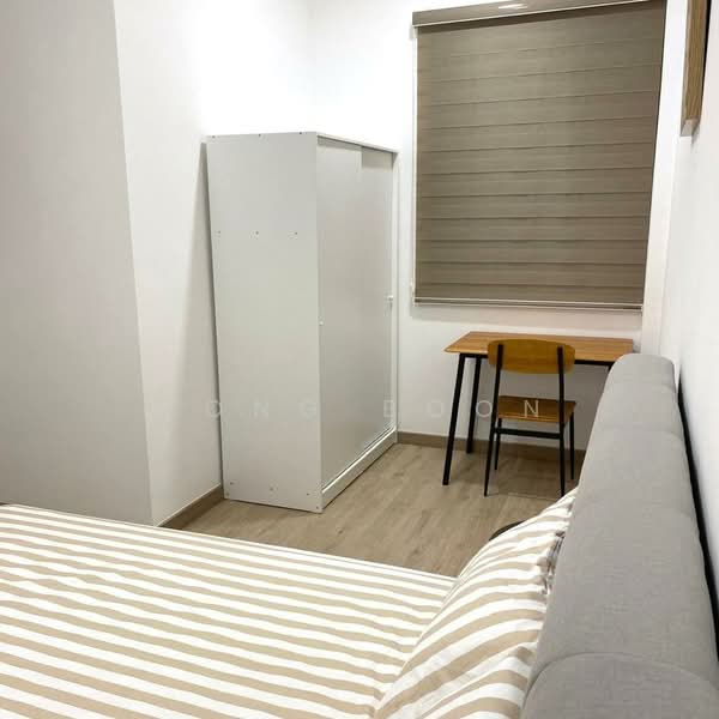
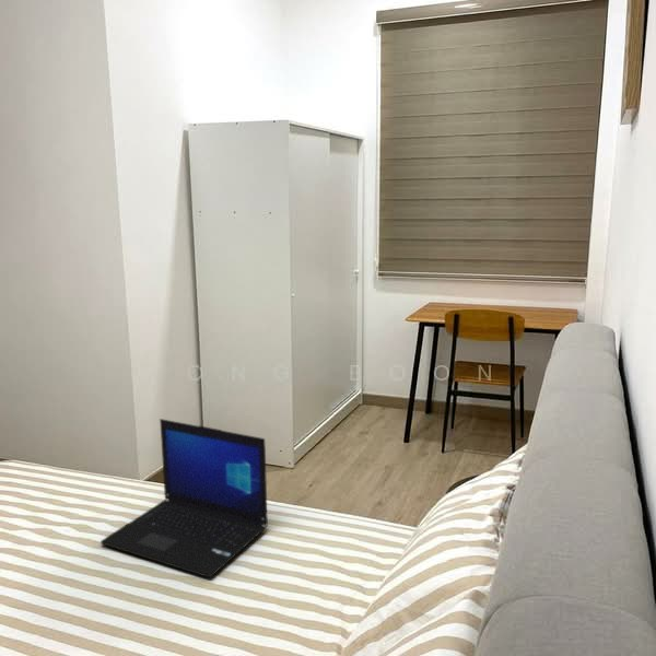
+ laptop [99,418,269,579]
